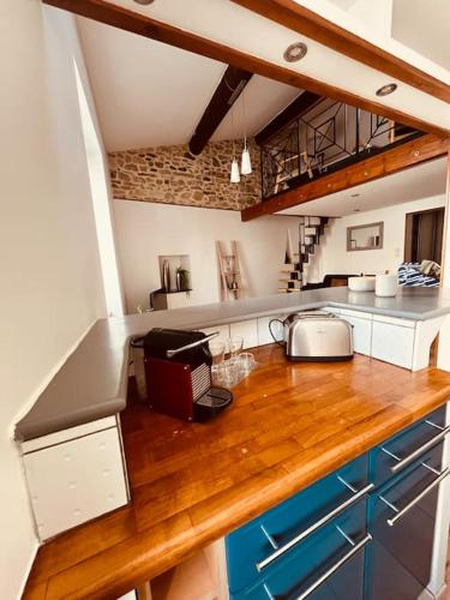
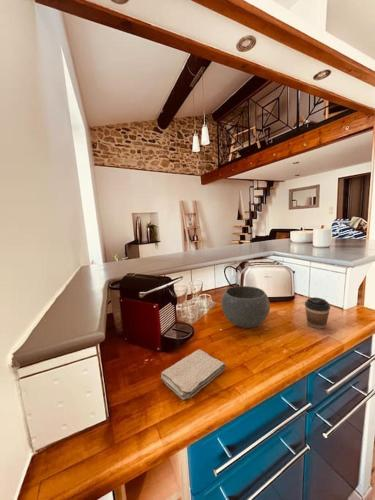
+ coffee cup [304,296,331,330]
+ bowl [221,285,271,329]
+ washcloth [160,349,227,401]
